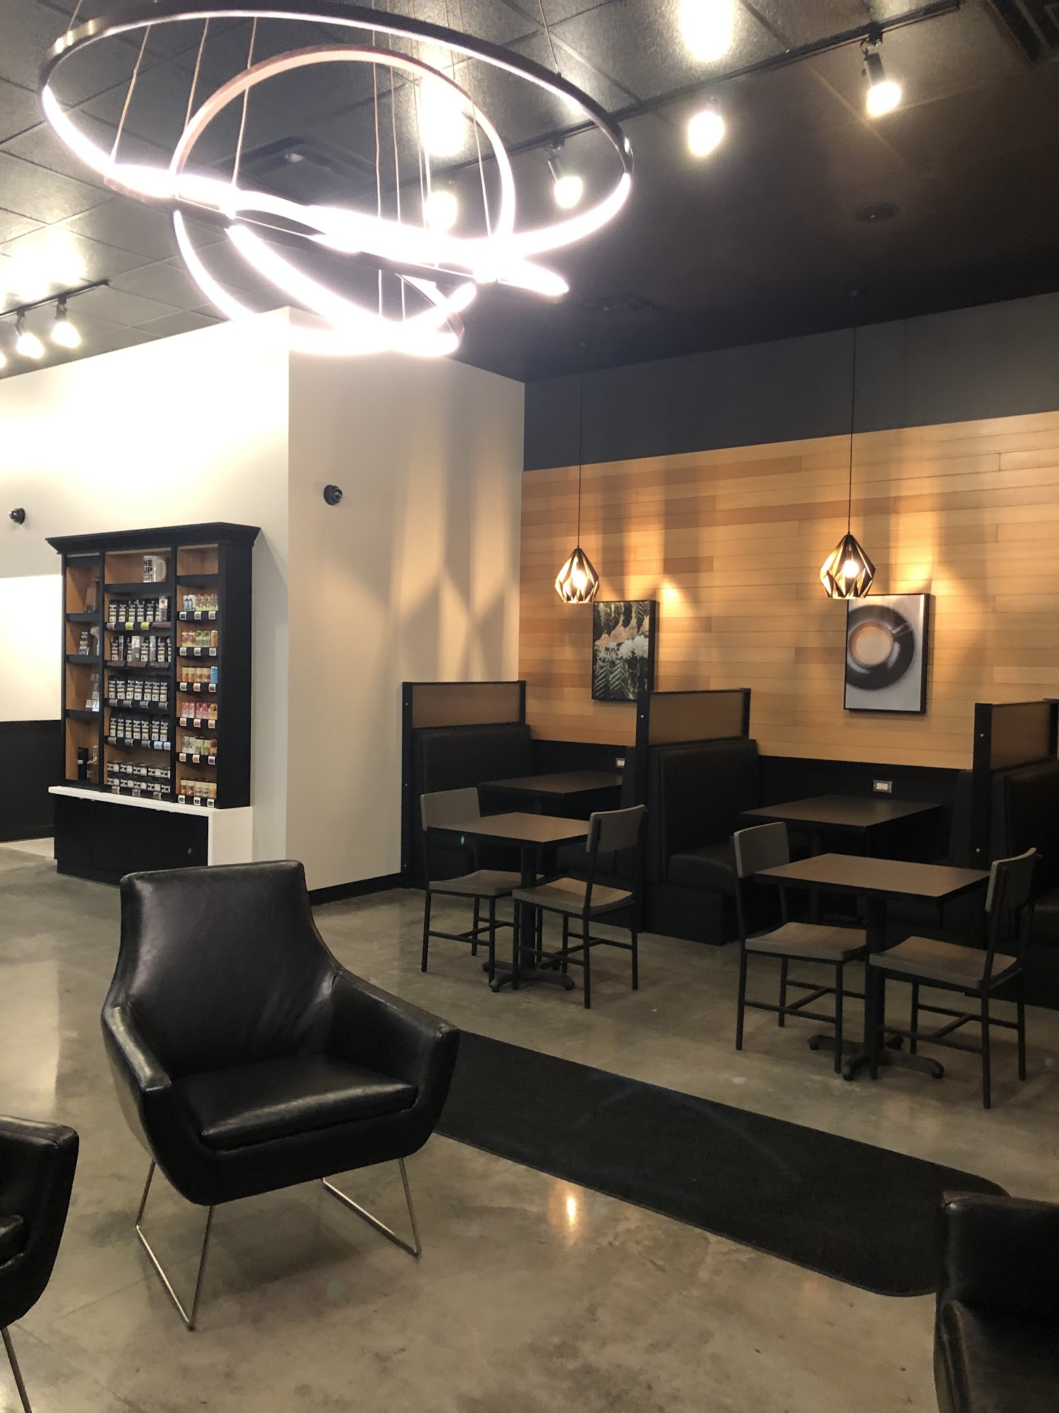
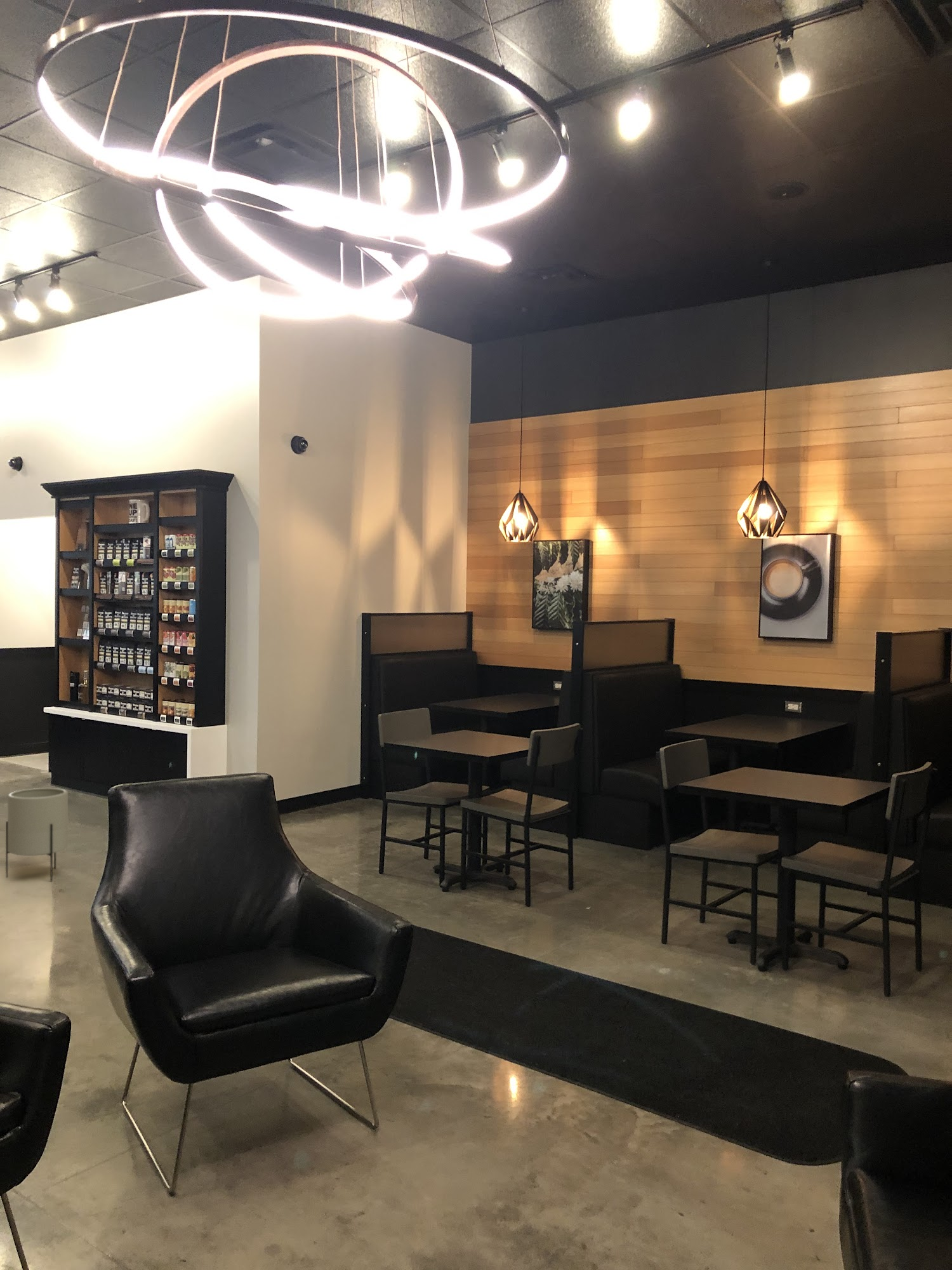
+ planter [5,787,69,882]
